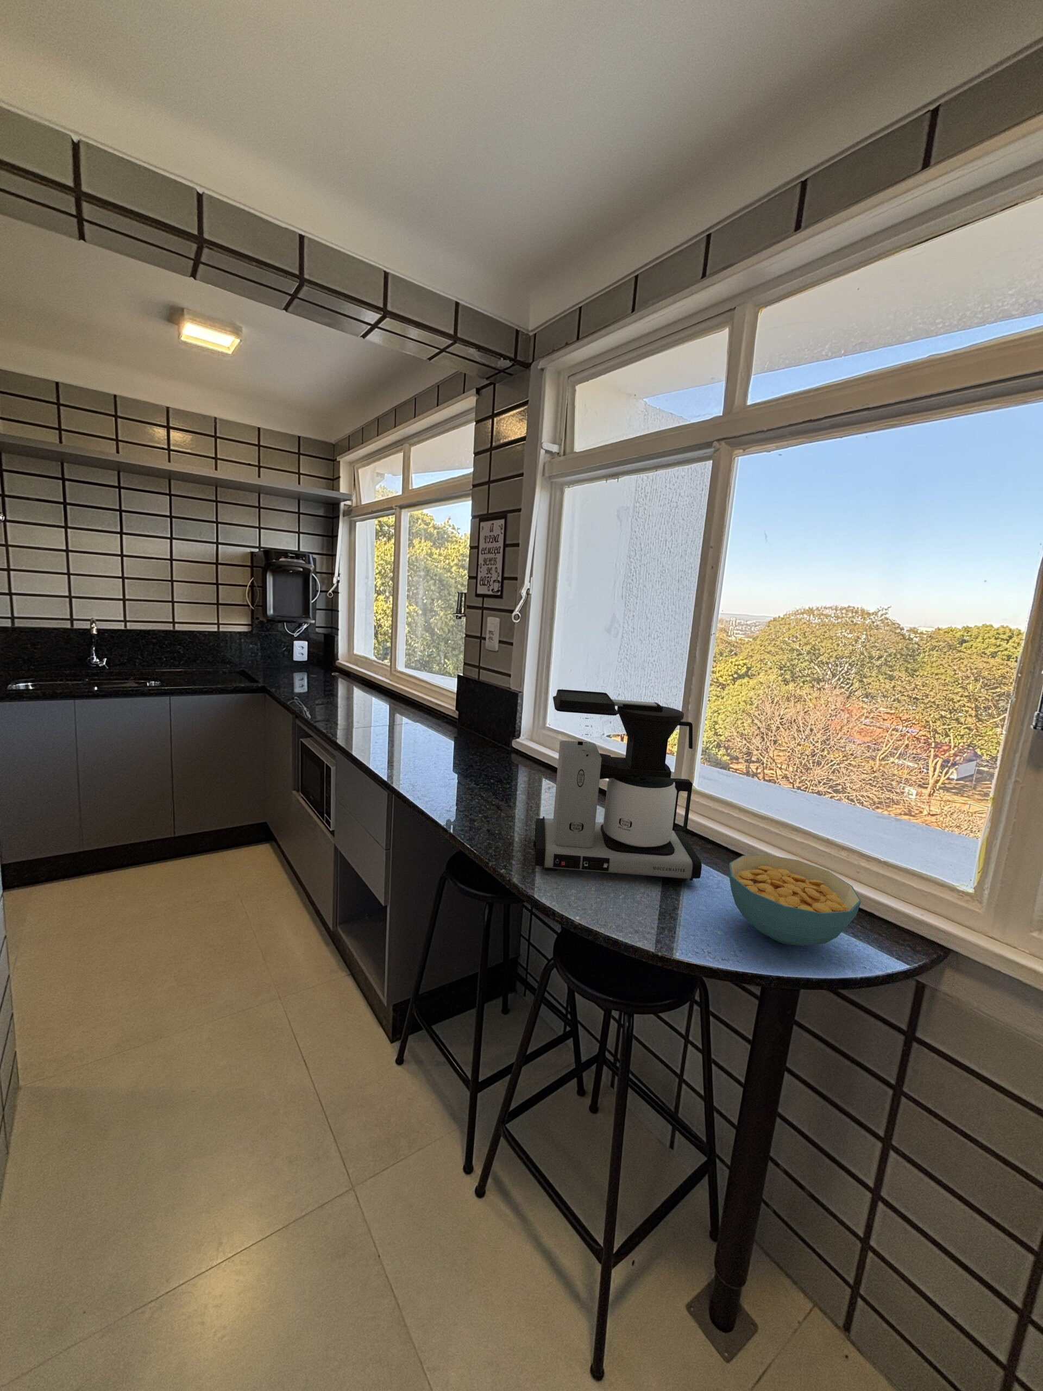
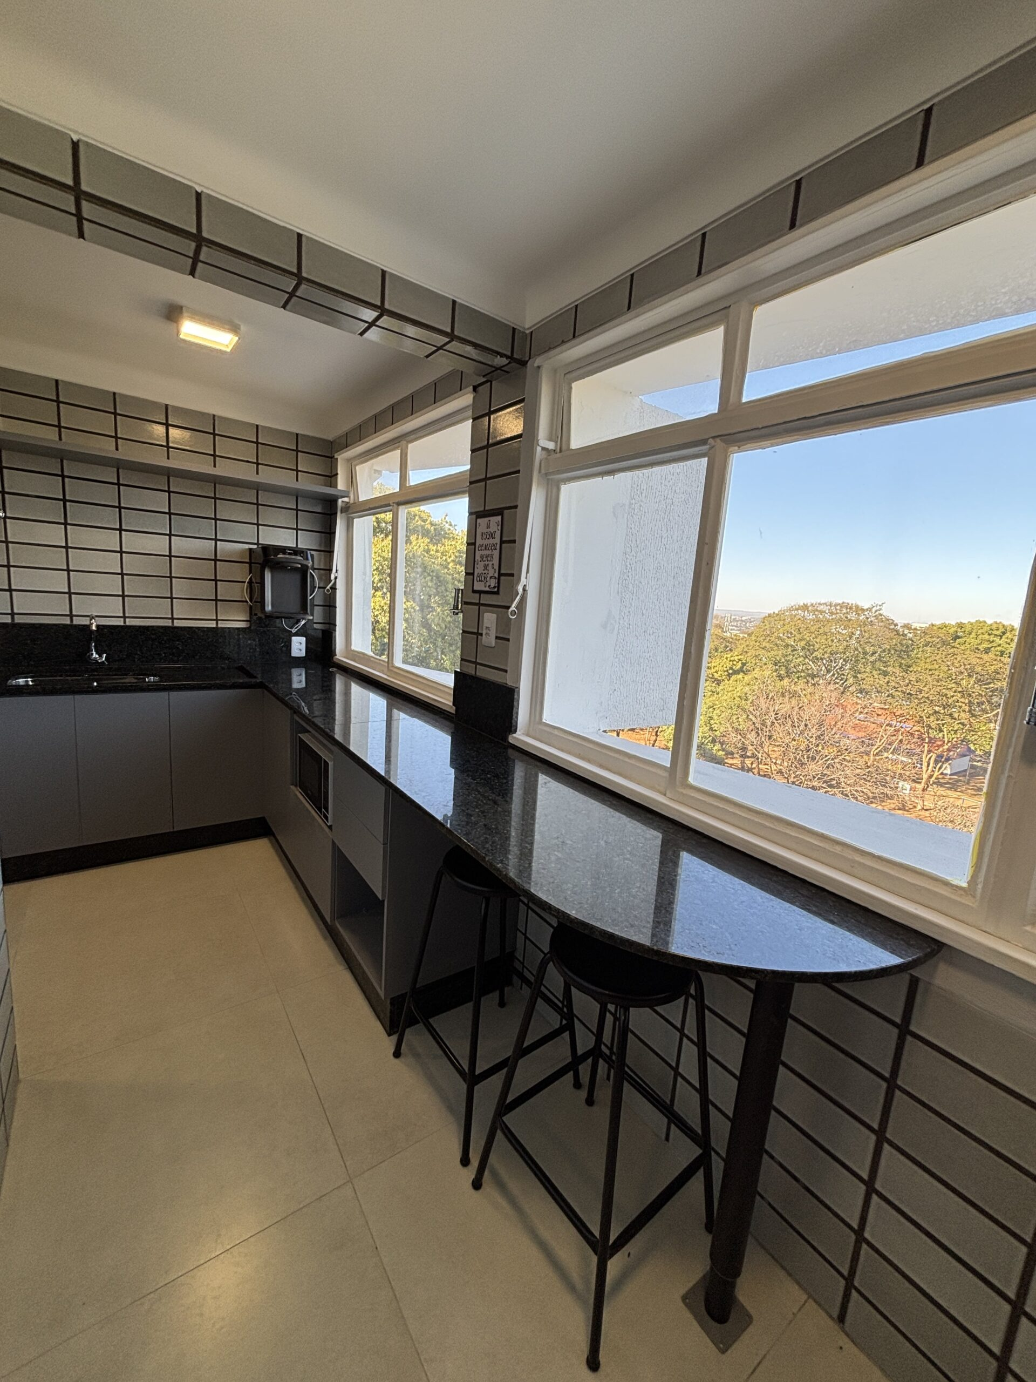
- cereal bowl [729,854,861,946]
- coffee maker [532,689,702,882]
